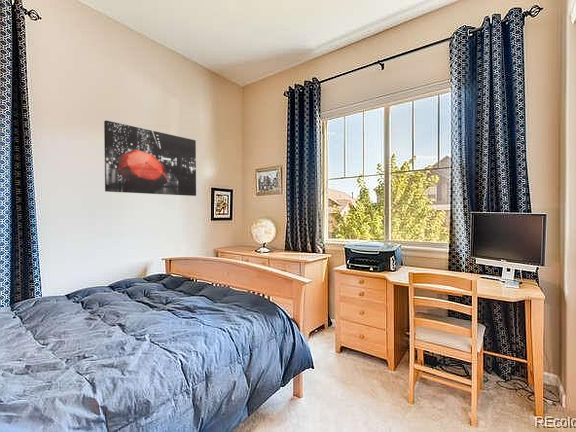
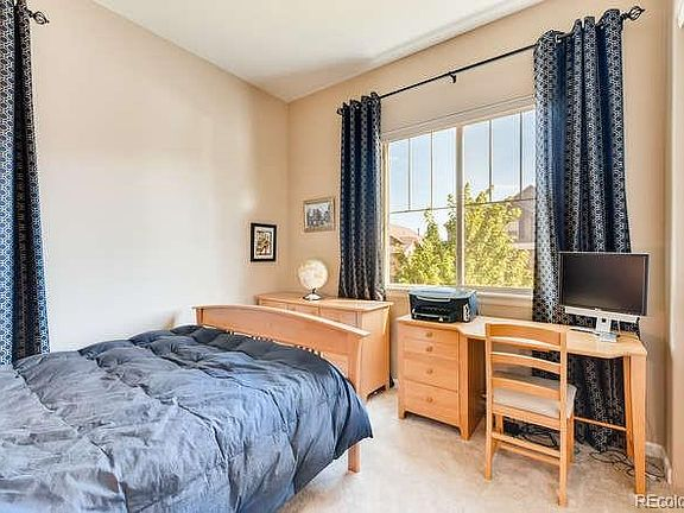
- wall art [103,119,197,197]
